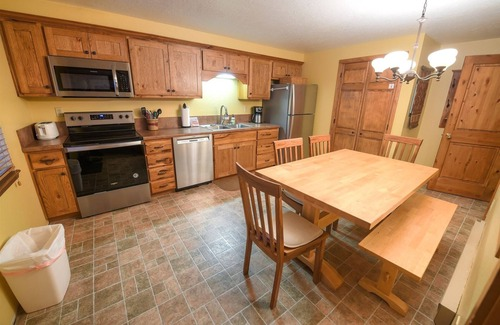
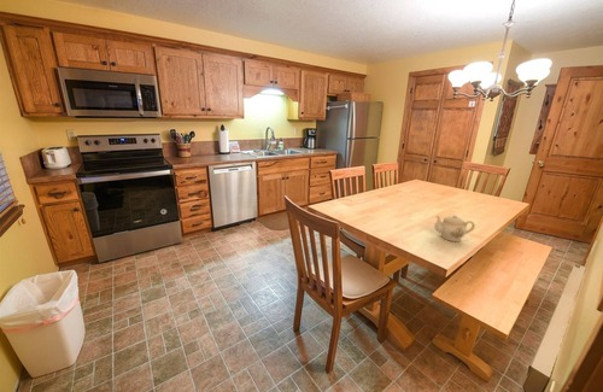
+ teapot [433,215,476,242]
